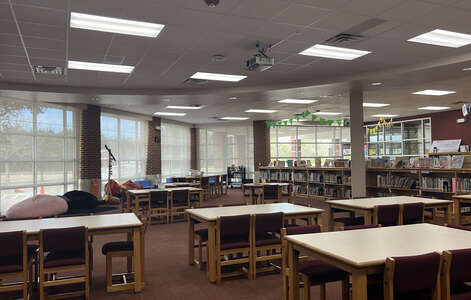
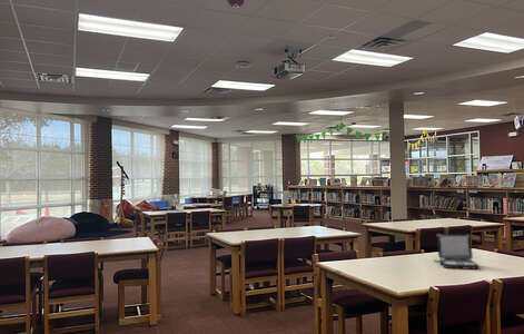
+ laptop [433,233,479,271]
